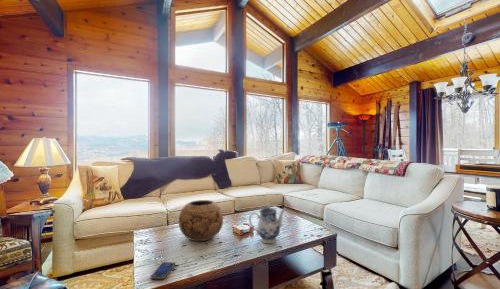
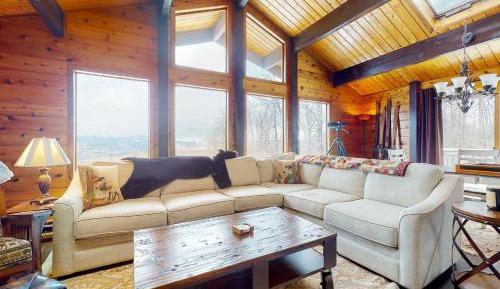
- smartphone [149,261,176,280]
- teapot [248,202,287,244]
- decorative bowl [178,199,224,242]
